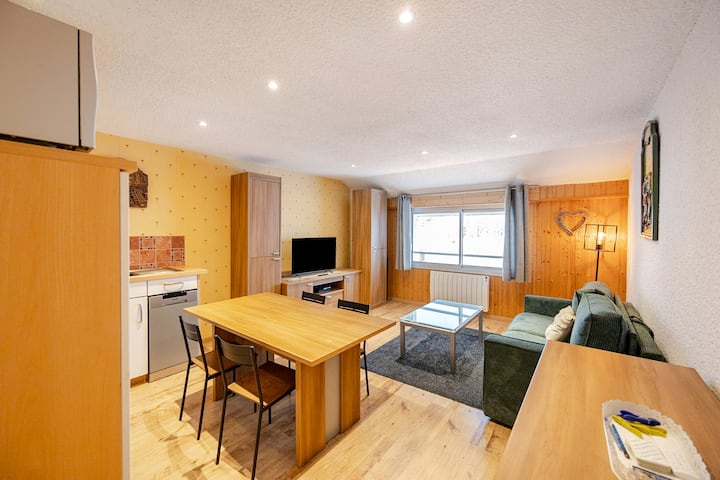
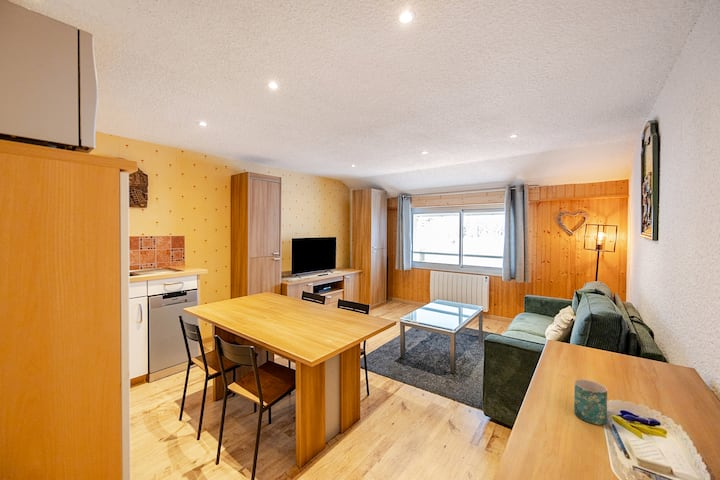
+ mug [573,378,608,426]
